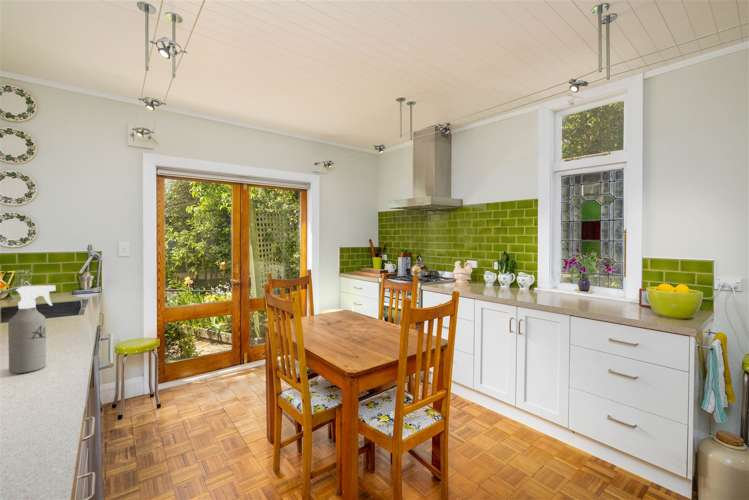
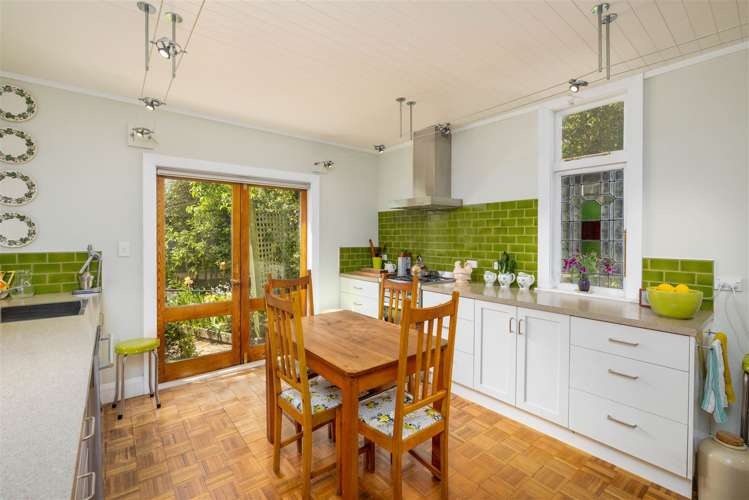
- spray bottle [7,284,57,374]
